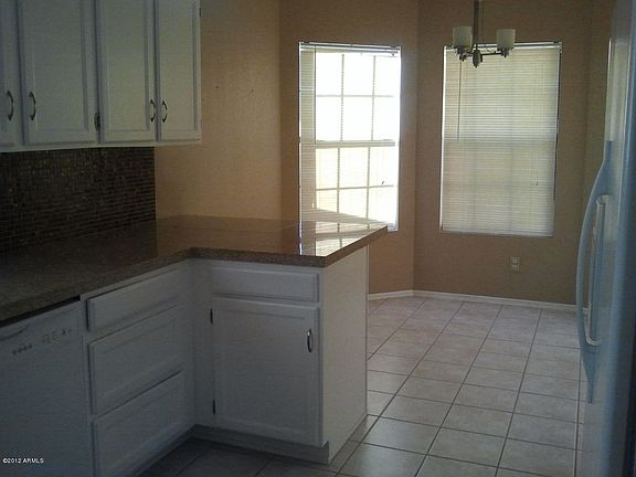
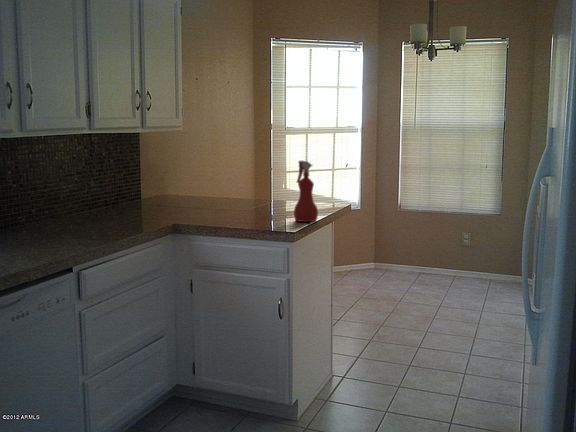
+ spray bottle [293,160,319,223]
